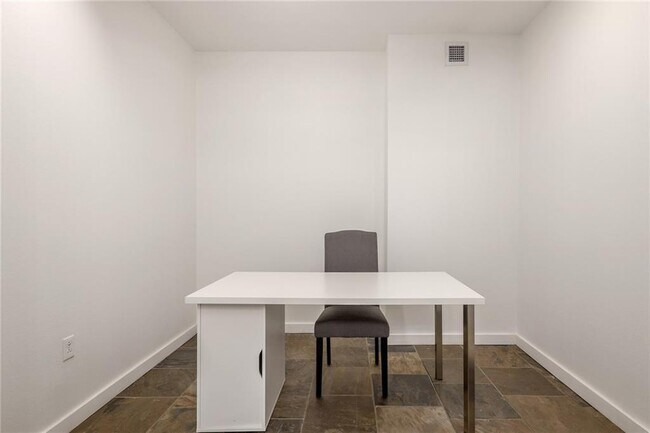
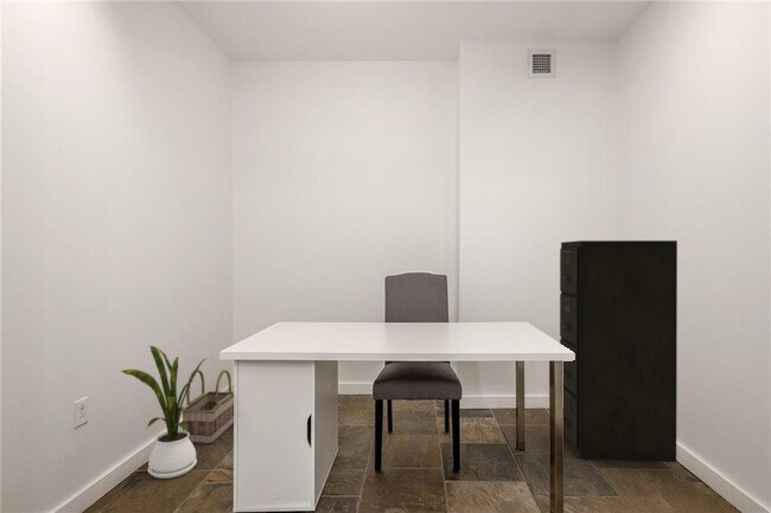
+ basket [181,368,235,445]
+ house plant [120,345,208,480]
+ filing cabinet [559,239,678,463]
